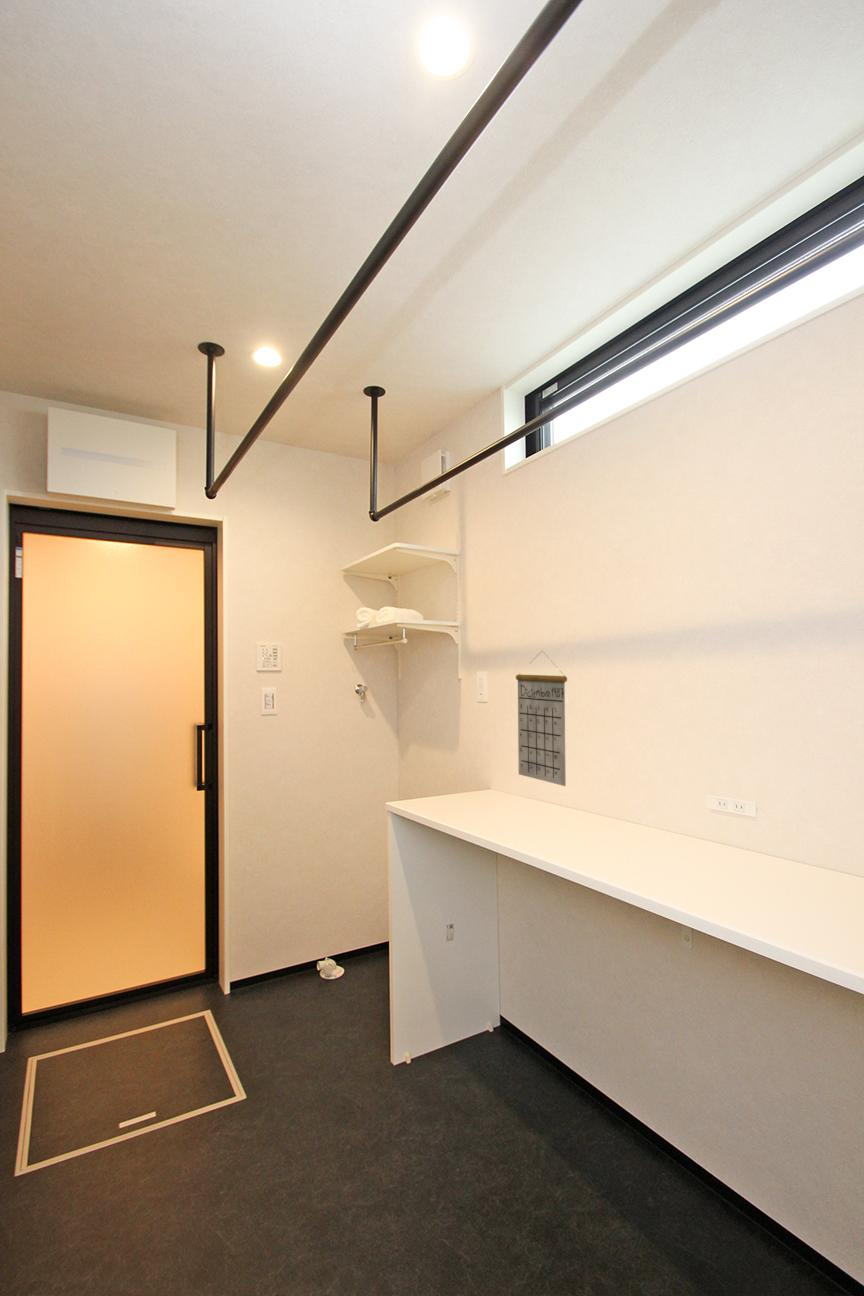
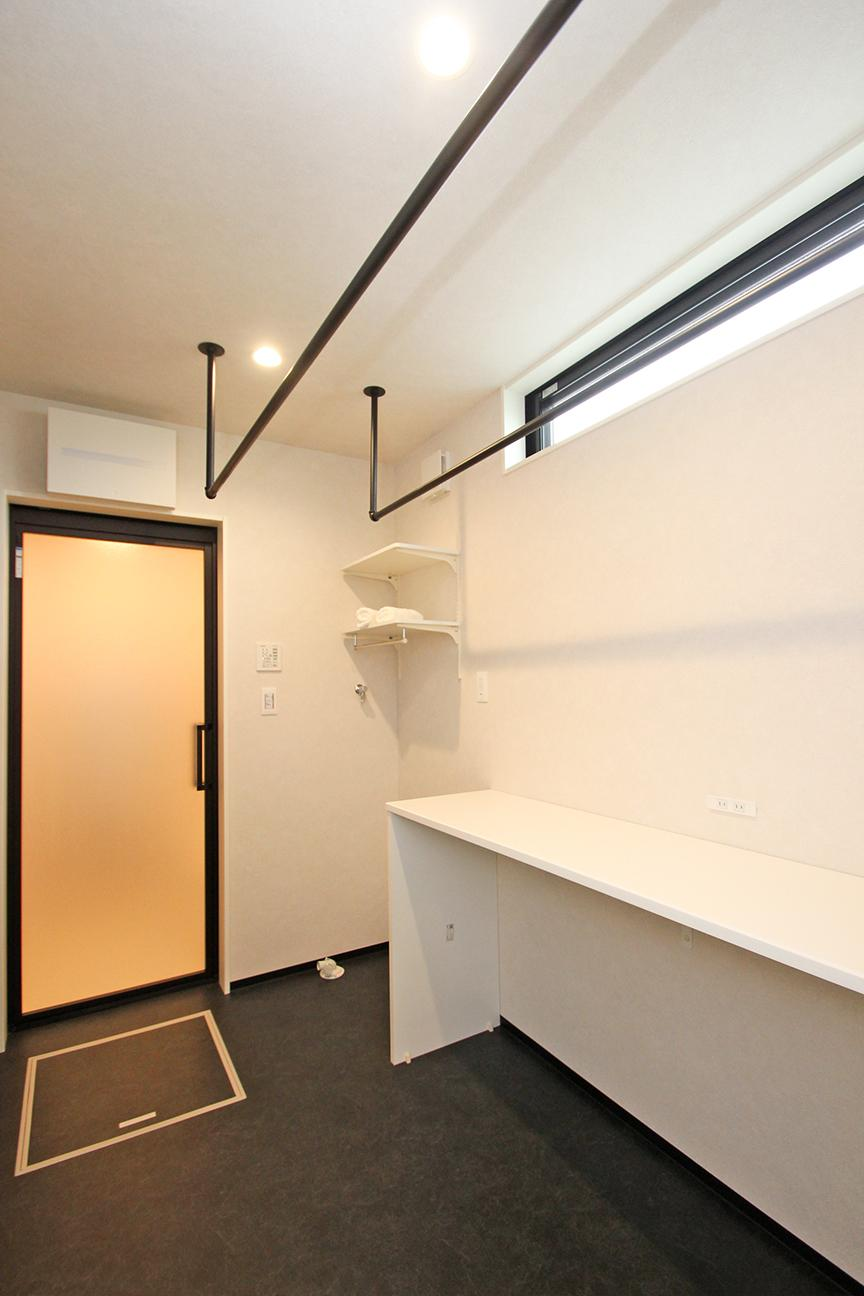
- calendar [515,650,568,787]
